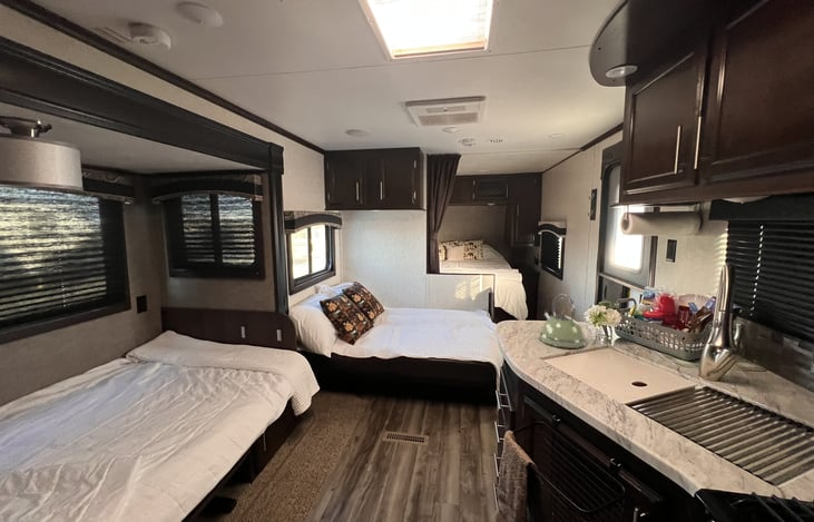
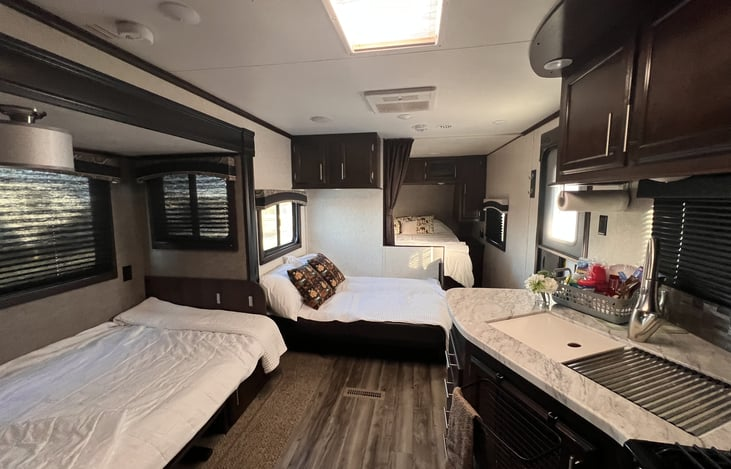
- kettle [538,293,587,349]
